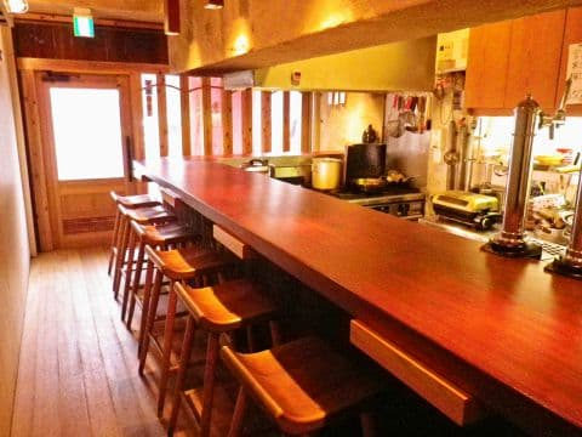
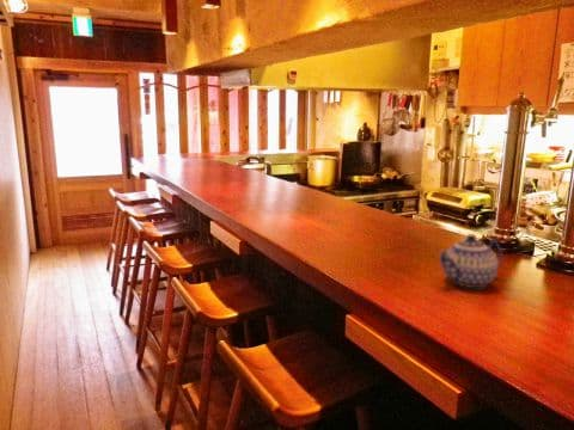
+ teapot [438,233,503,289]
